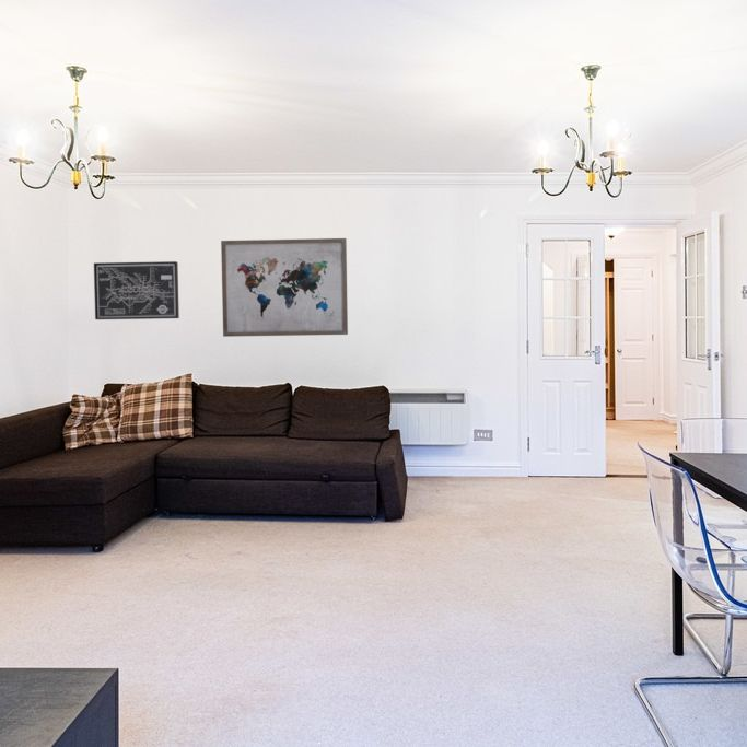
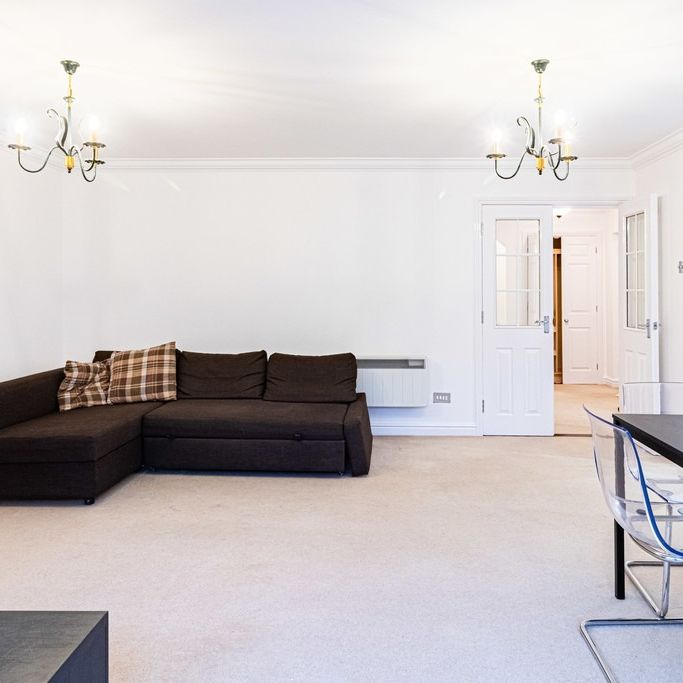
- wall art [93,260,180,320]
- wall art [220,237,349,338]
